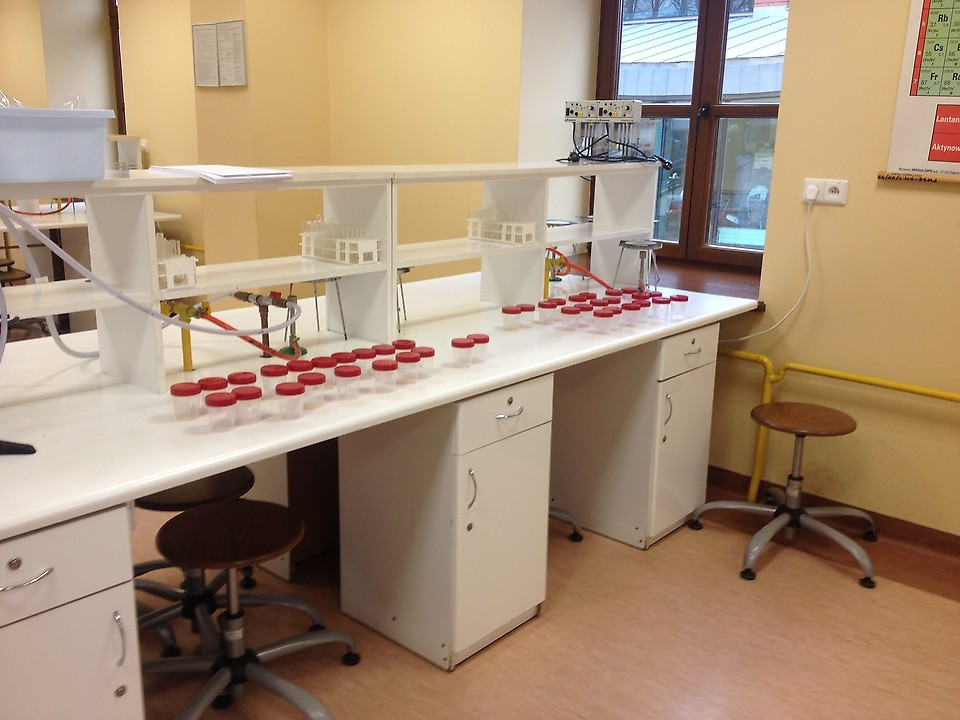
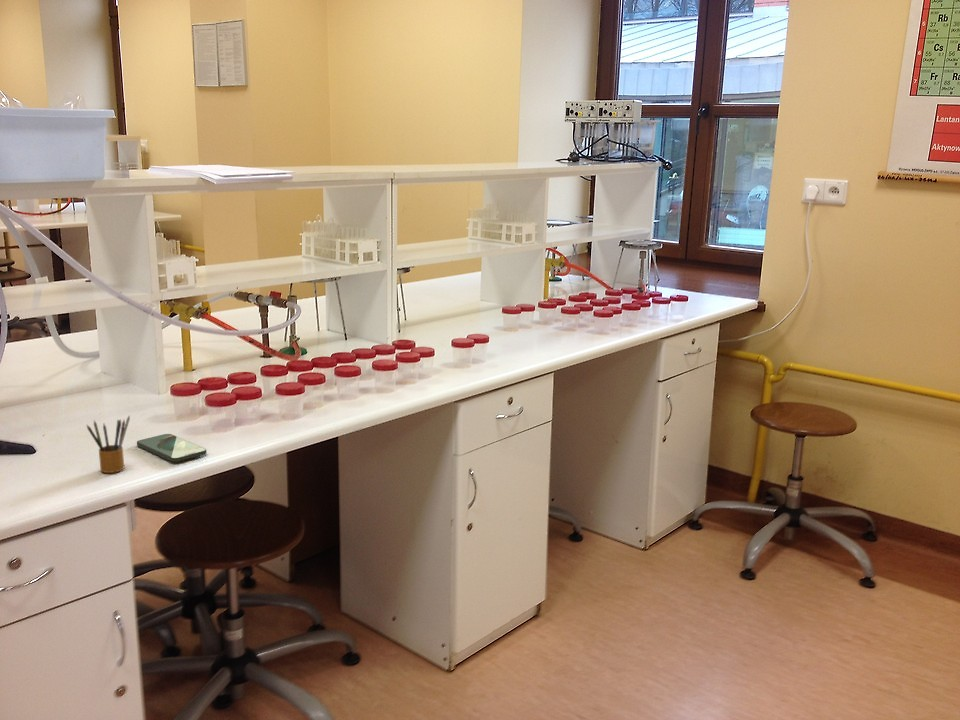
+ pencil box [86,414,131,474]
+ smartphone [136,433,207,463]
